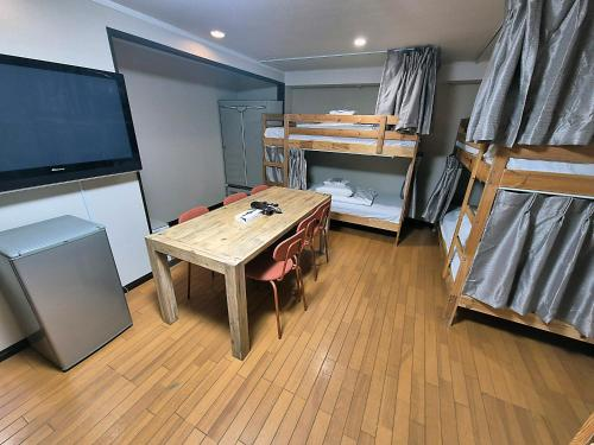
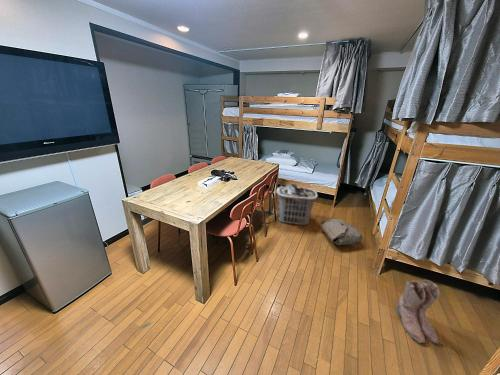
+ bag [320,218,363,246]
+ boots [395,278,440,345]
+ clothes hamper [275,183,319,226]
